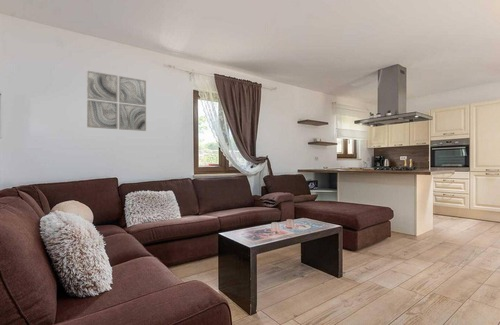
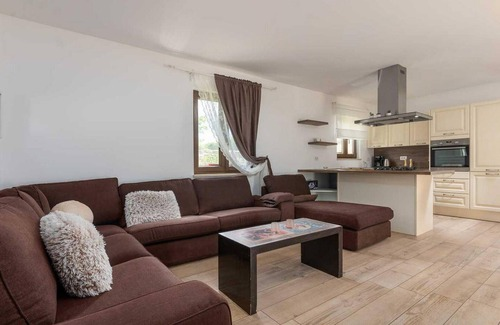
- wall art [86,70,147,132]
